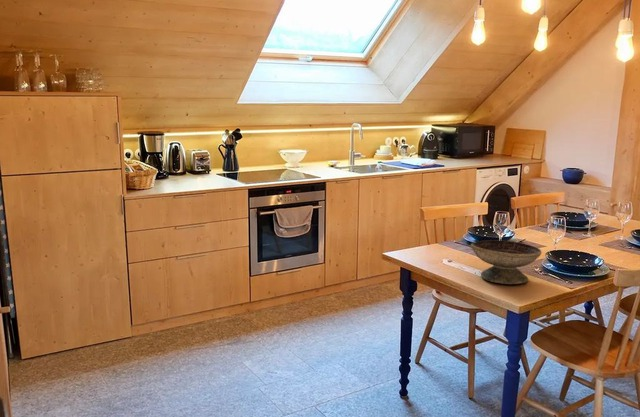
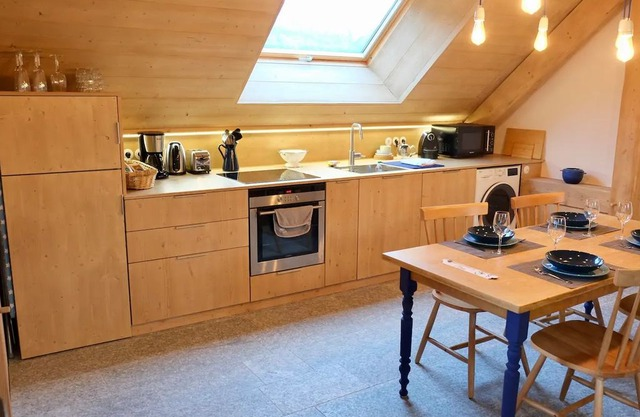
- decorative bowl [470,239,543,285]
